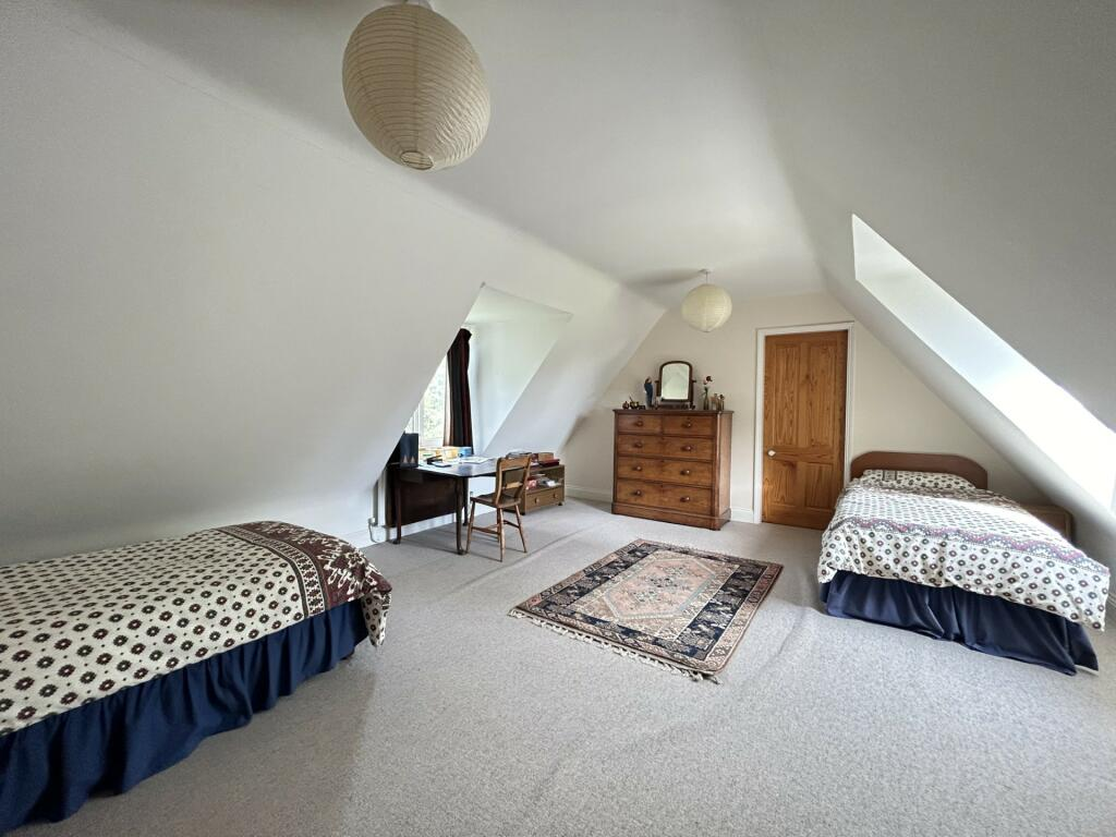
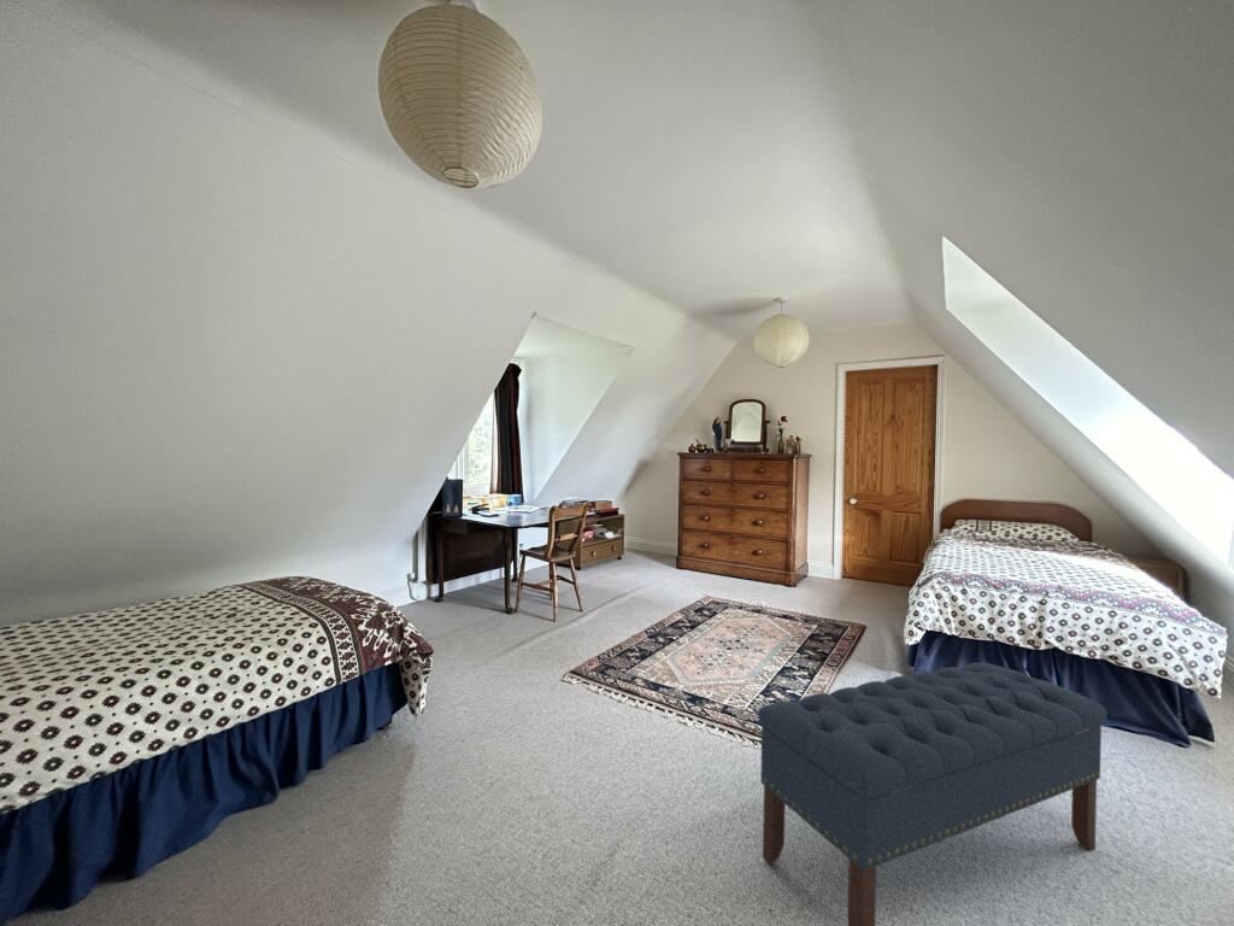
+ bench [757,662,1109,926]
